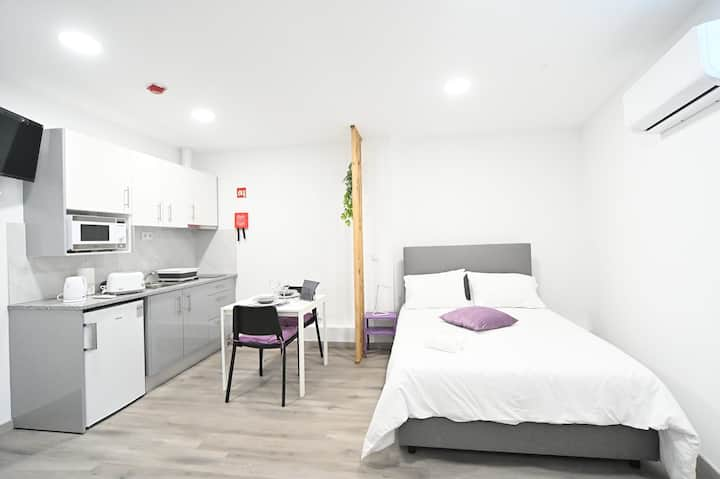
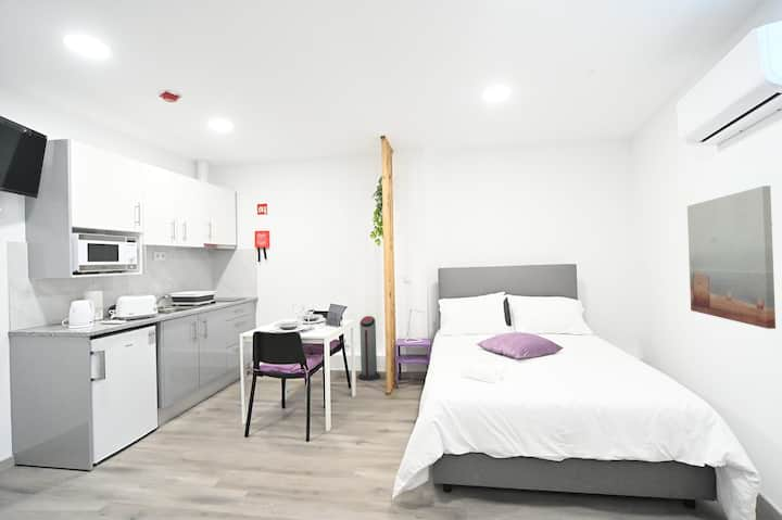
+ wall art [686,185,777,330]
+ air purifier [357,315,381,381]
